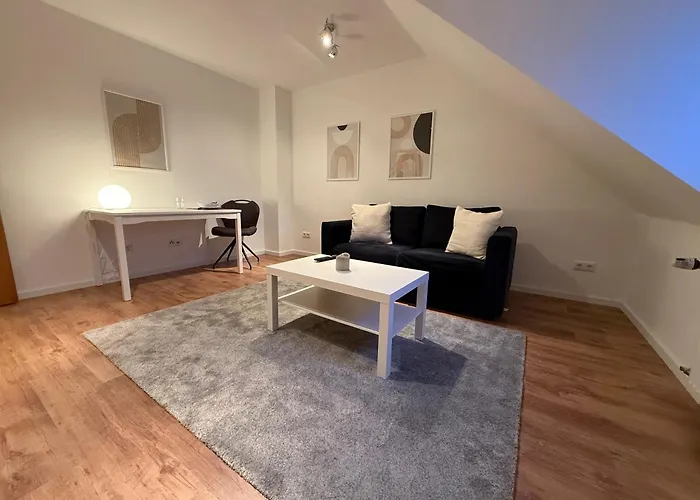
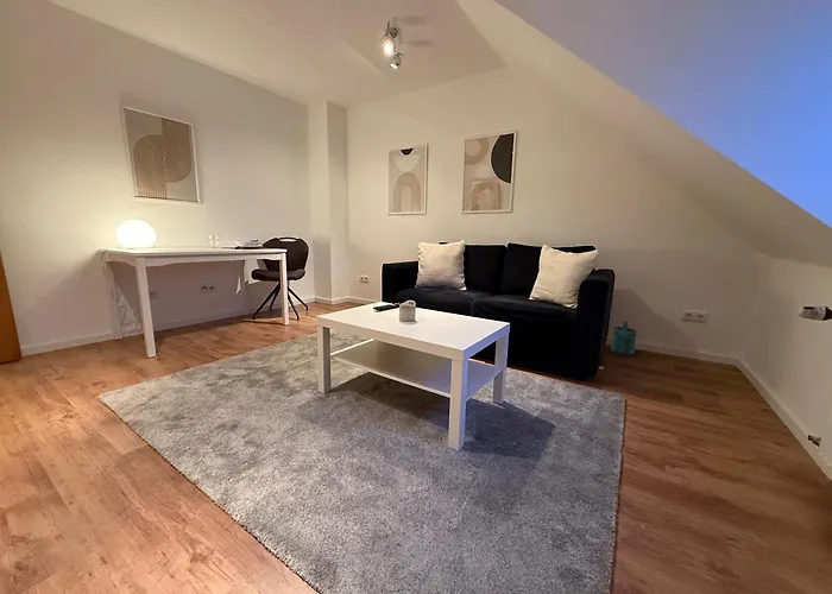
+ watering can [610,321,638,356]
